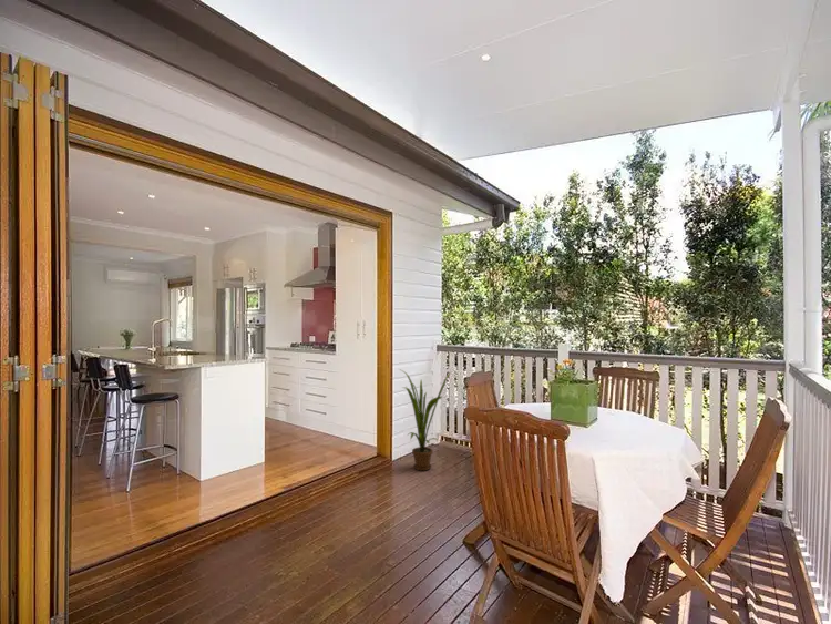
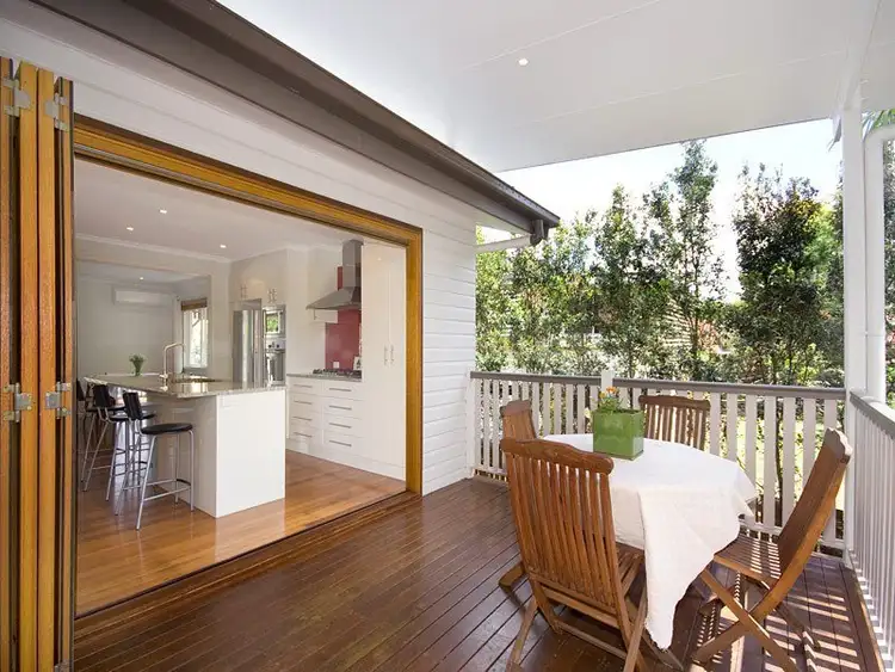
- house plant [398,368,453,471]
